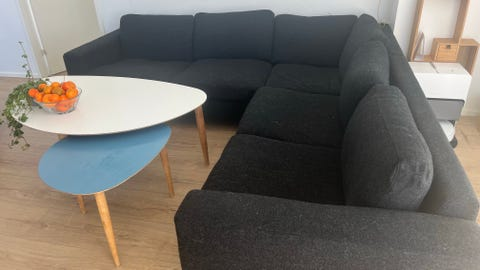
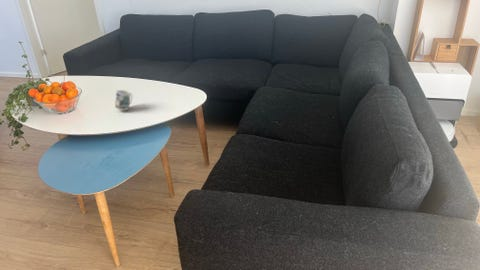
+ mug [114,89,133,111]
